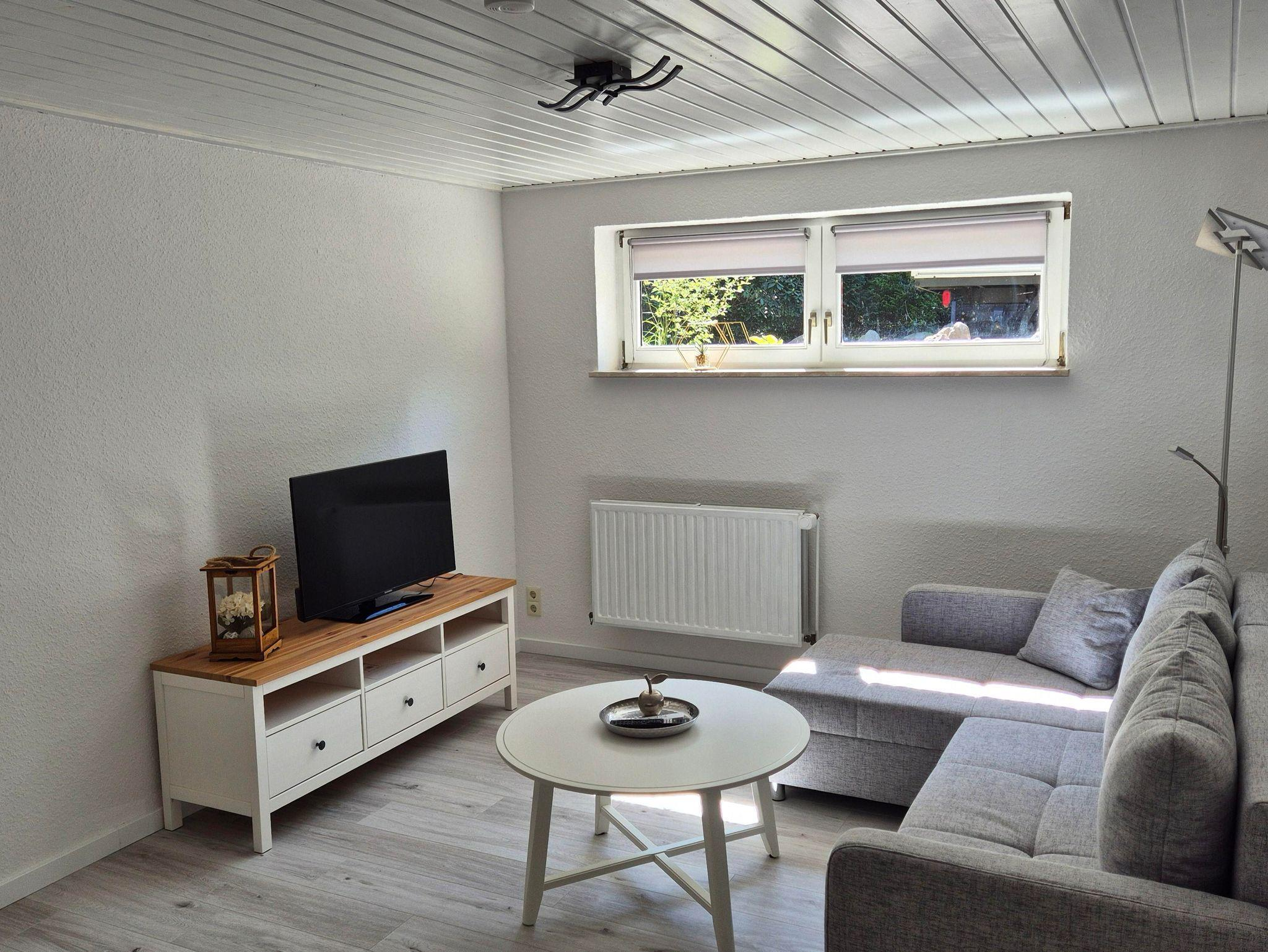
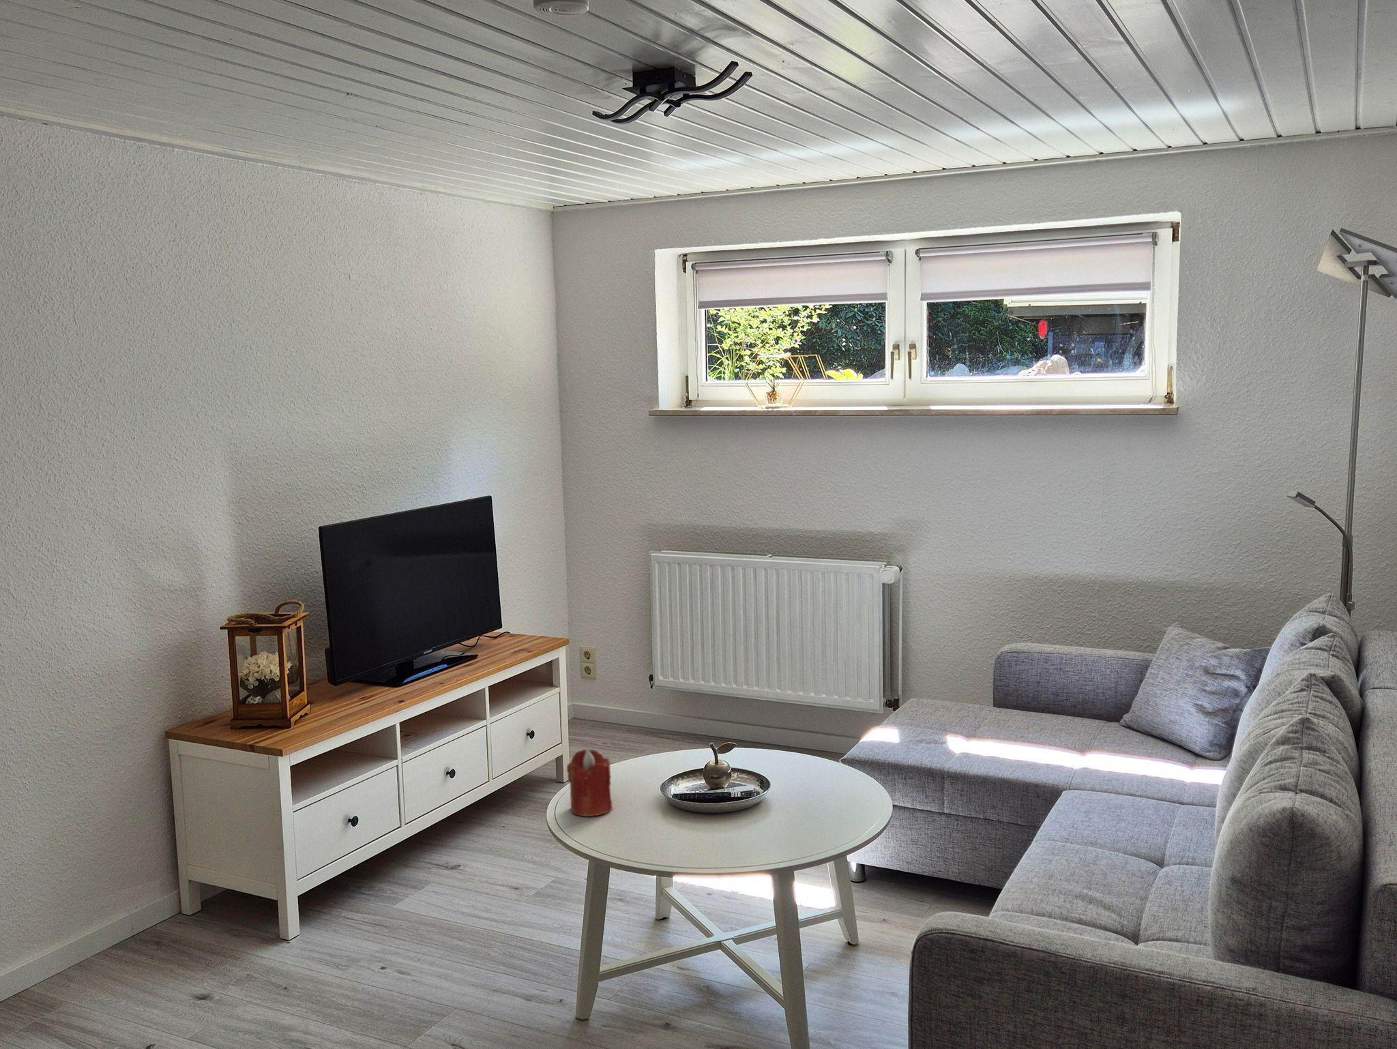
+ candle [566,749,613,818]
